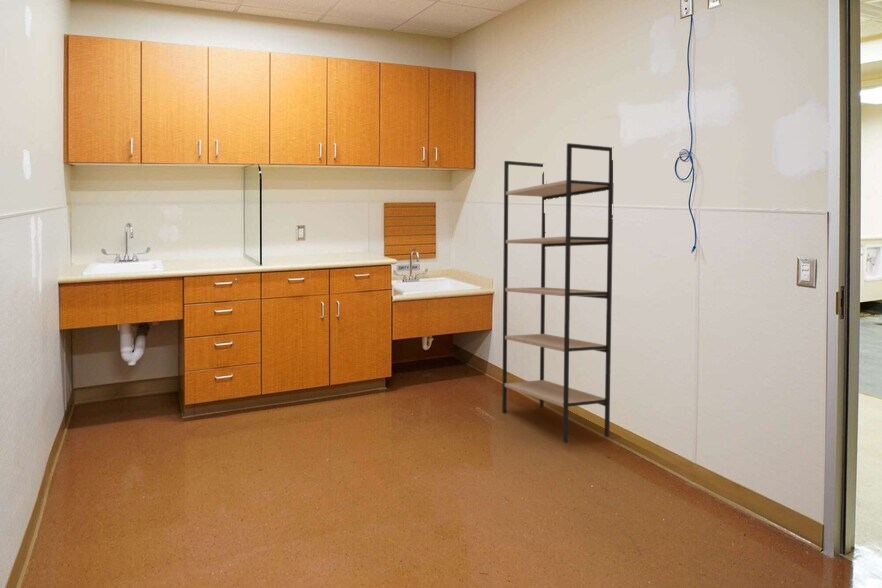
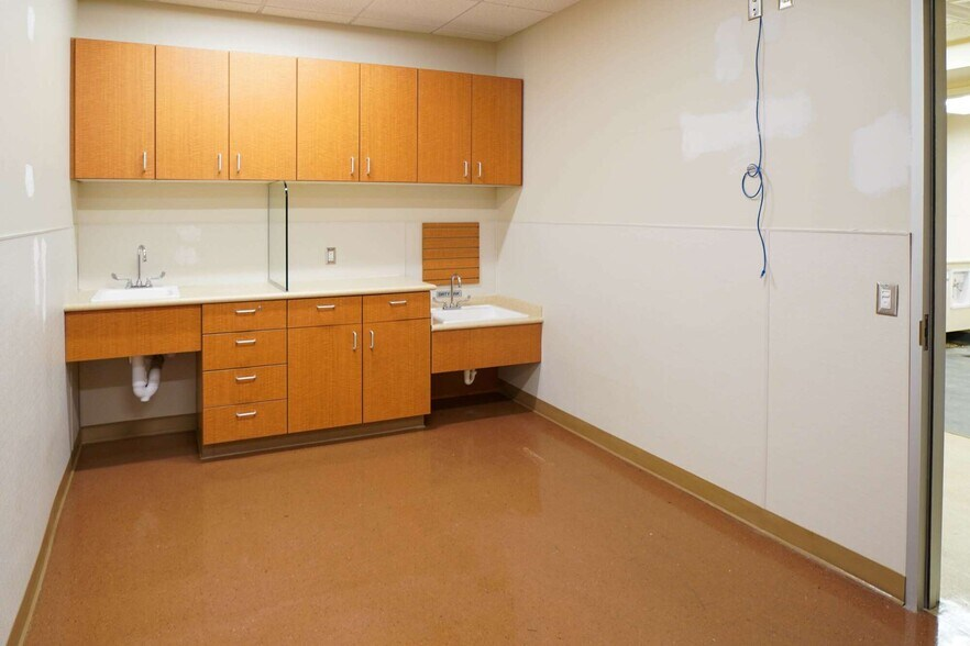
- shelving unit [501,142,614,444]
